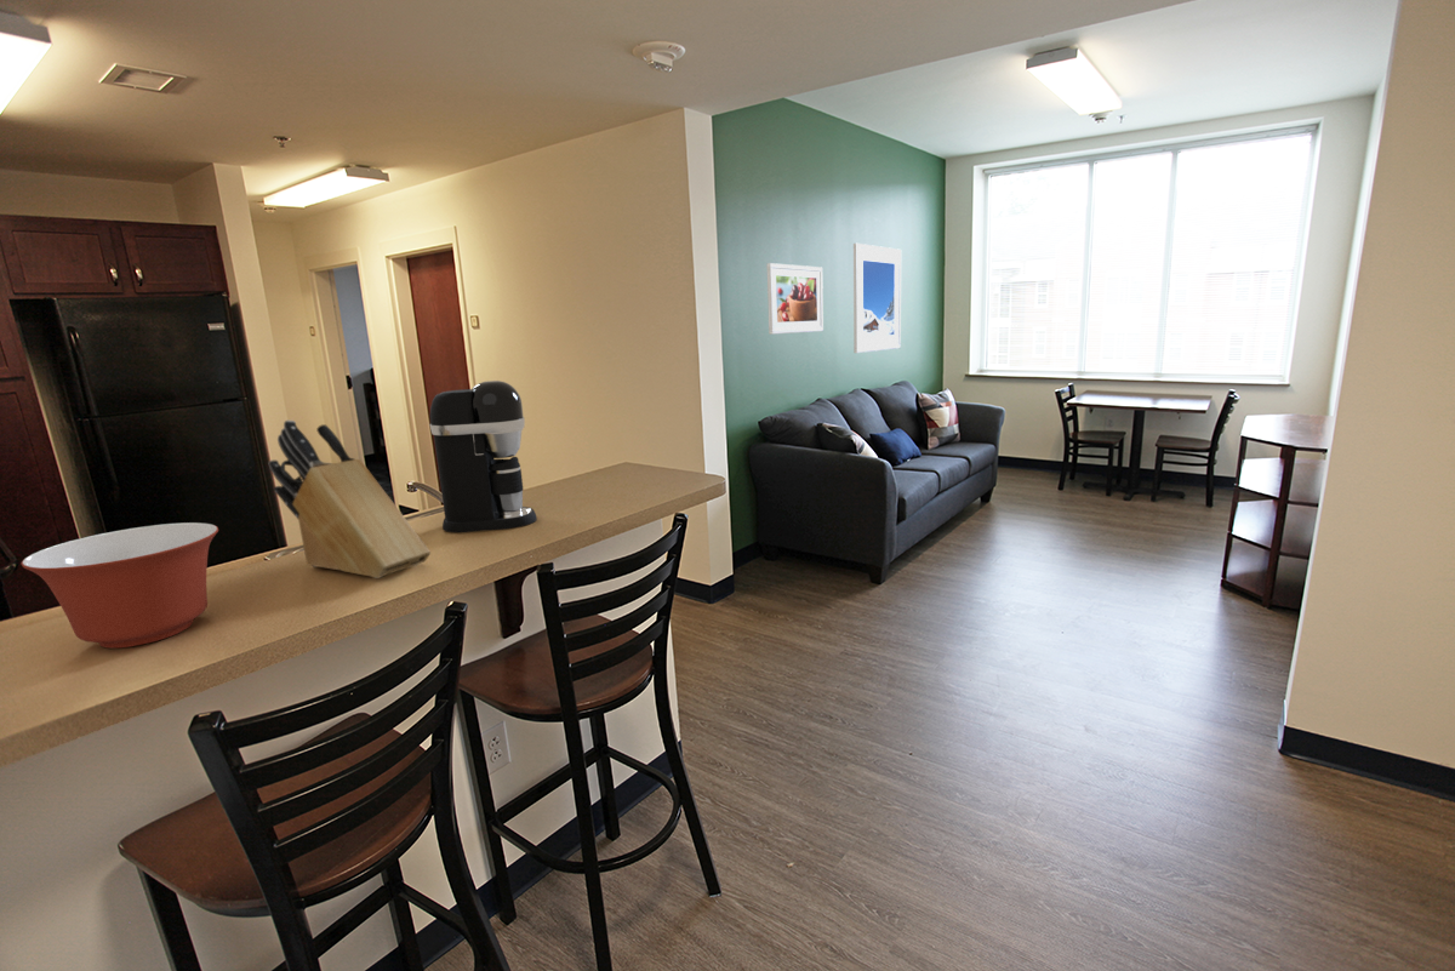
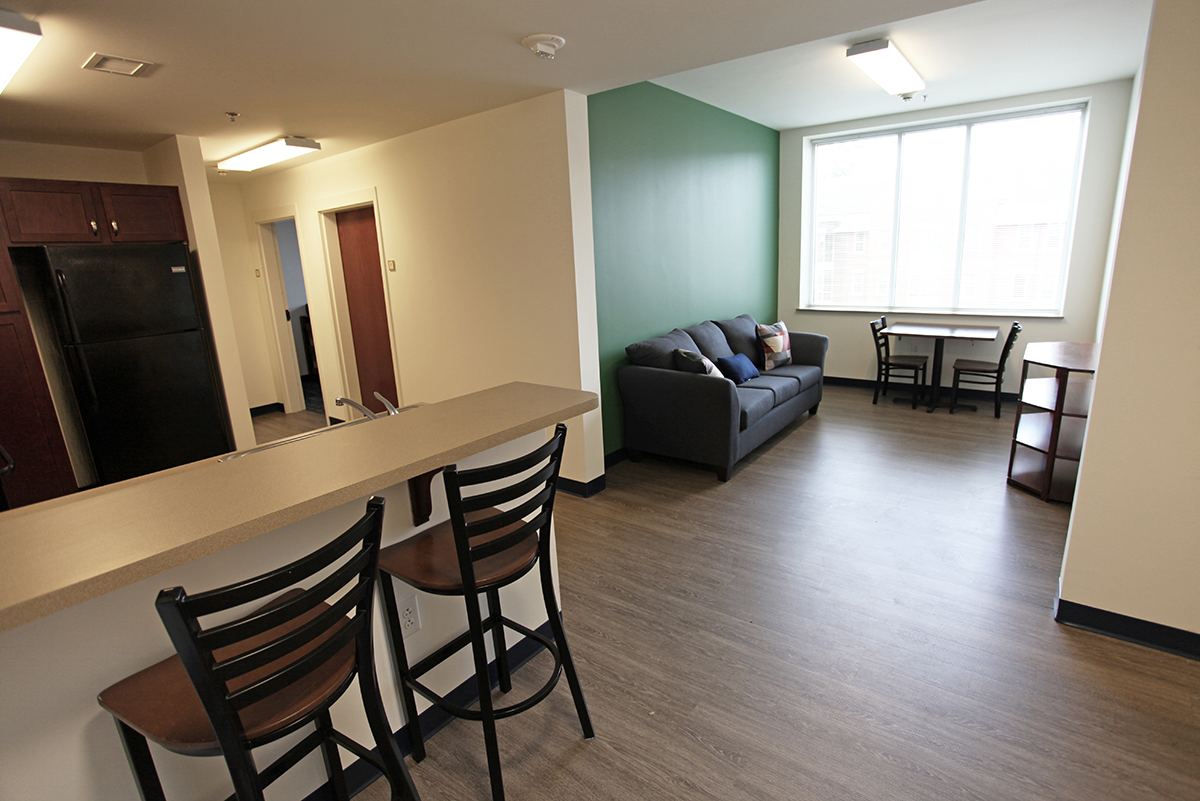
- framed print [852,242,902,354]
- knife block [268,419,432,579]
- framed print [766,262,824,336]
- mixing bowl [21,521,219,650]
- coffee maker [429,379,538,533]
